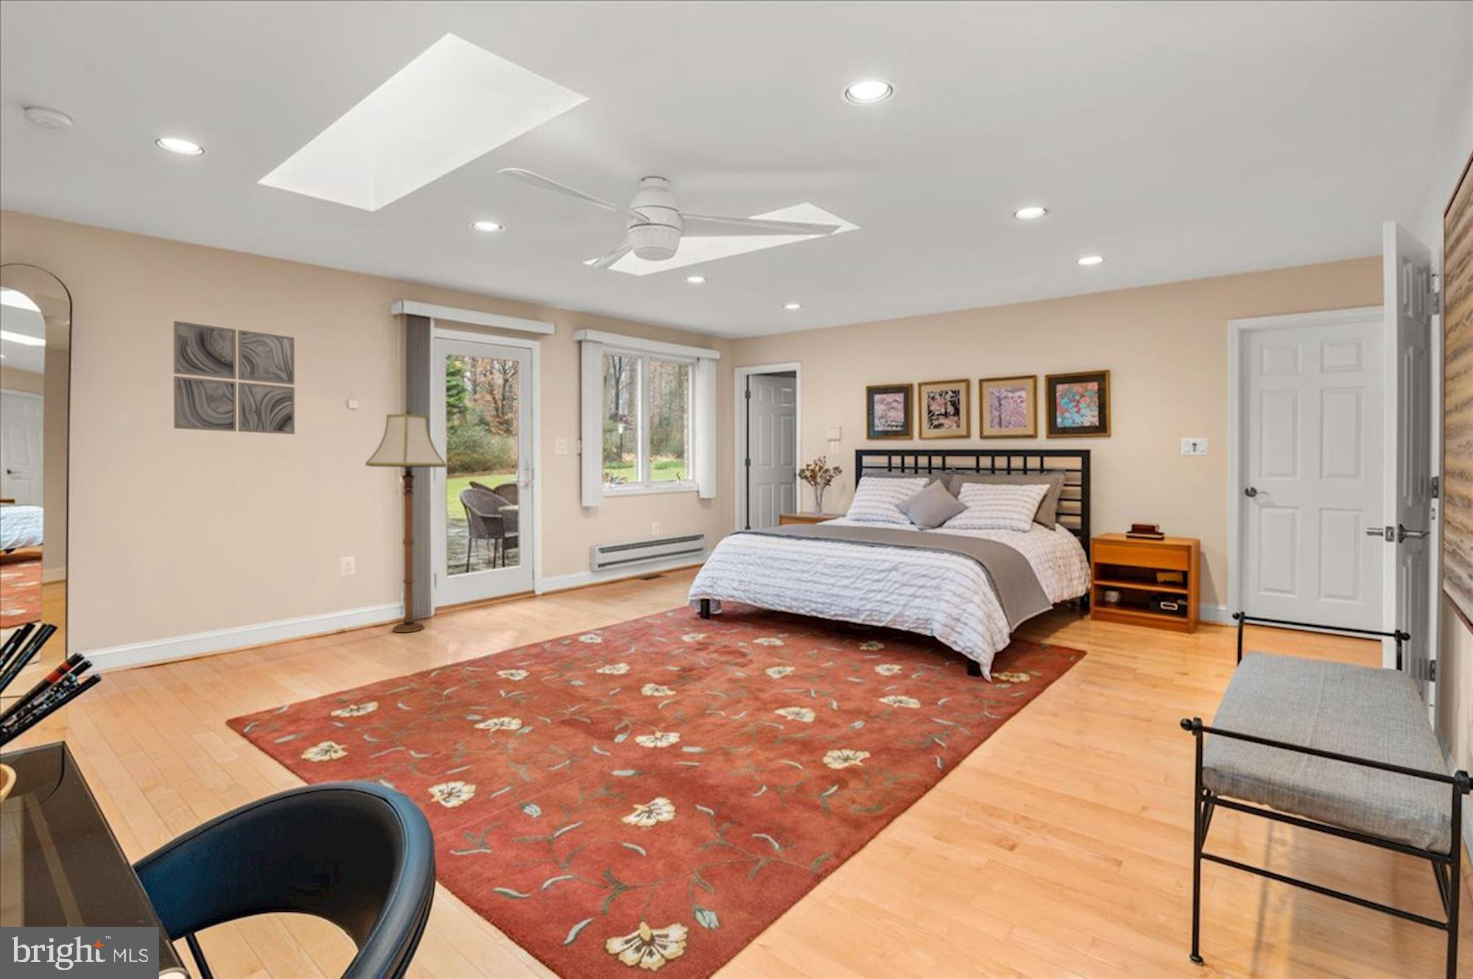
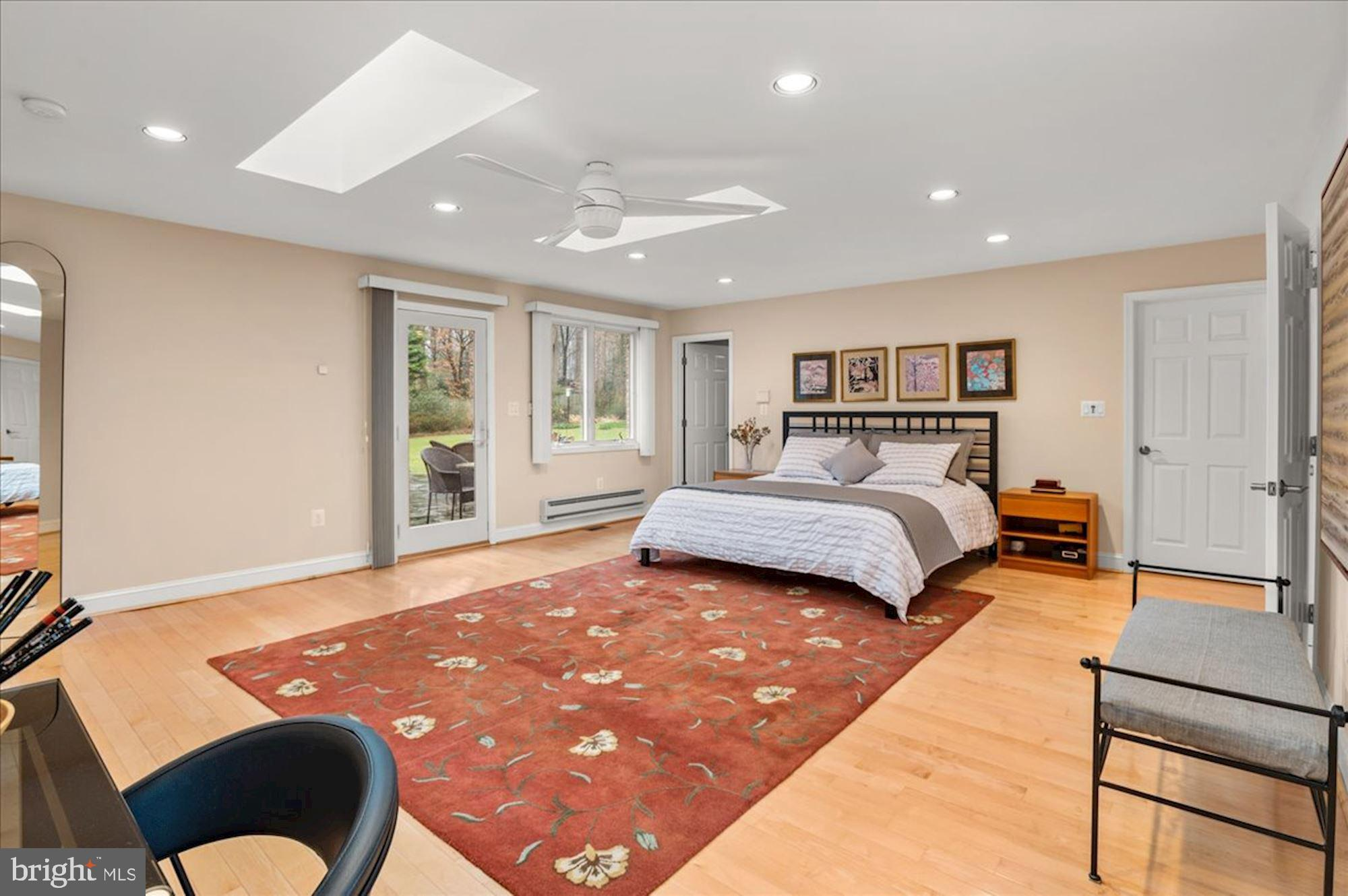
- wall art [173,320,295,435]
- floor lamp [365,408,448,633]
